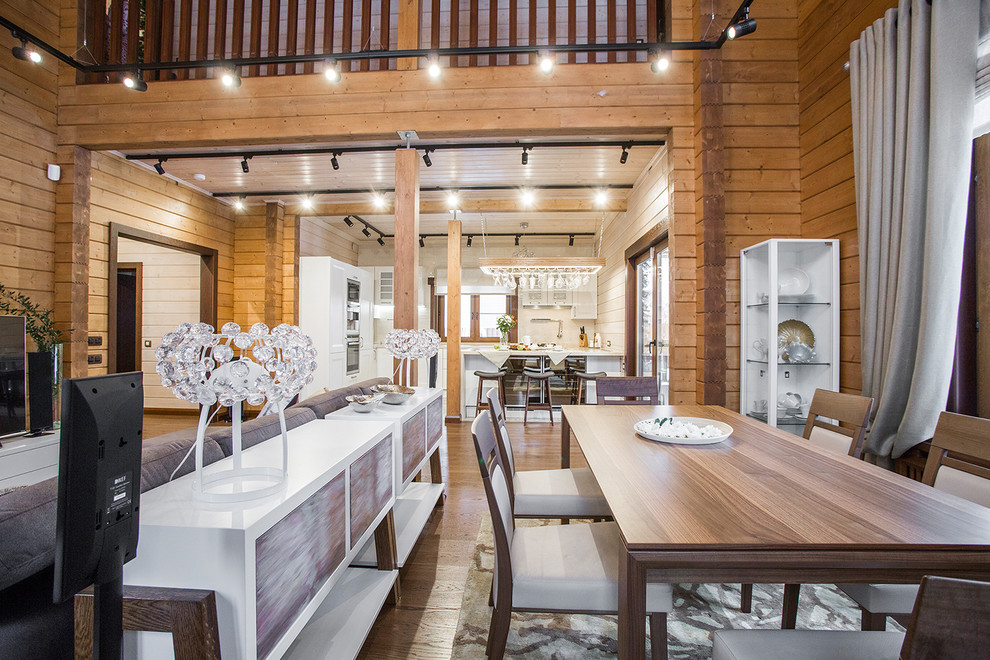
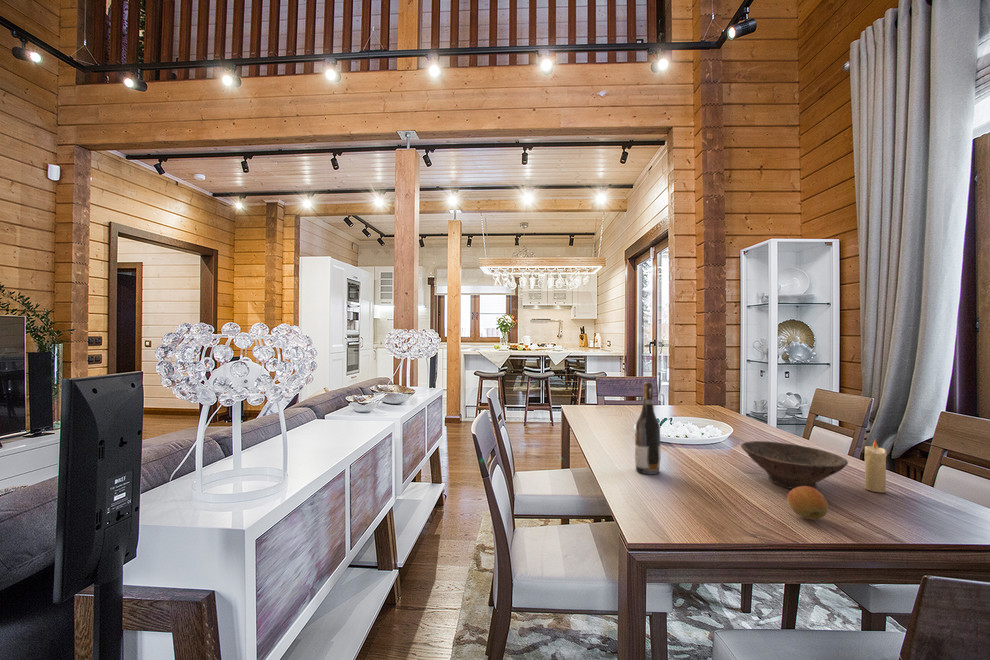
+ bowl [740,440,849,490]
+ fruit [786,486,829,521]
+ candle [864,439,888,494]
+ wine bottle [634,381,662,475]
